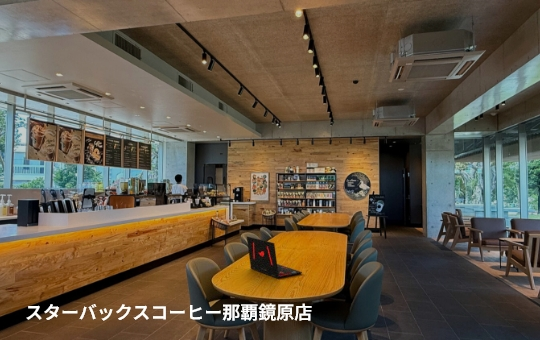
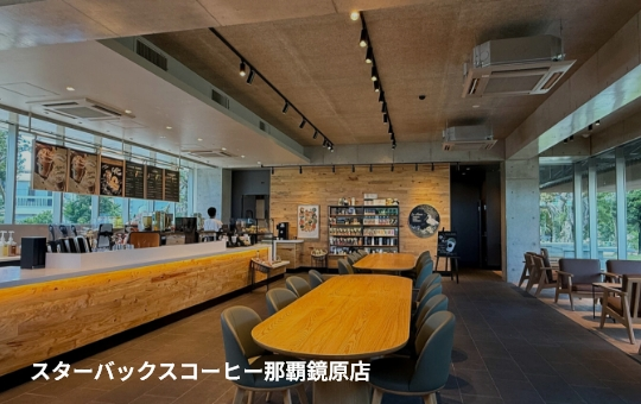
- laptop [246,236,303,280]
